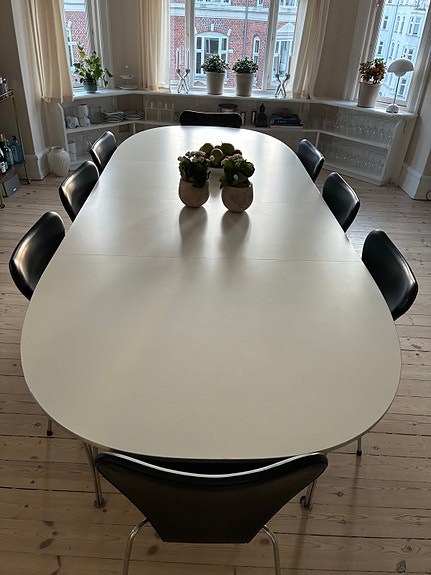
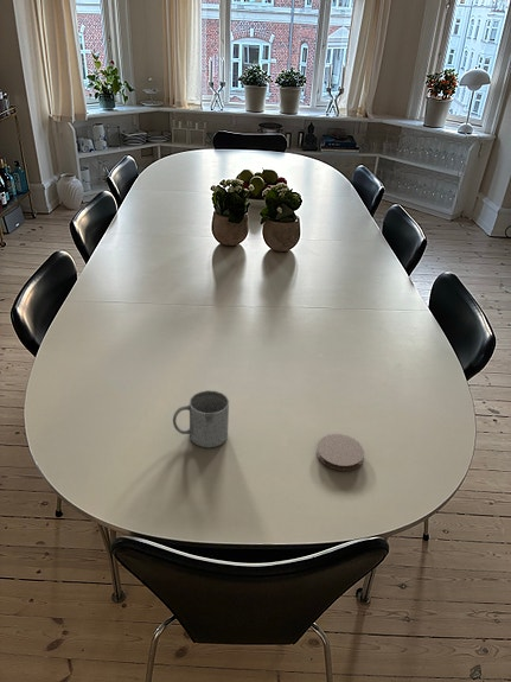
+ coaster [315,433,365,472]
+ mug [172,389,230,448]
